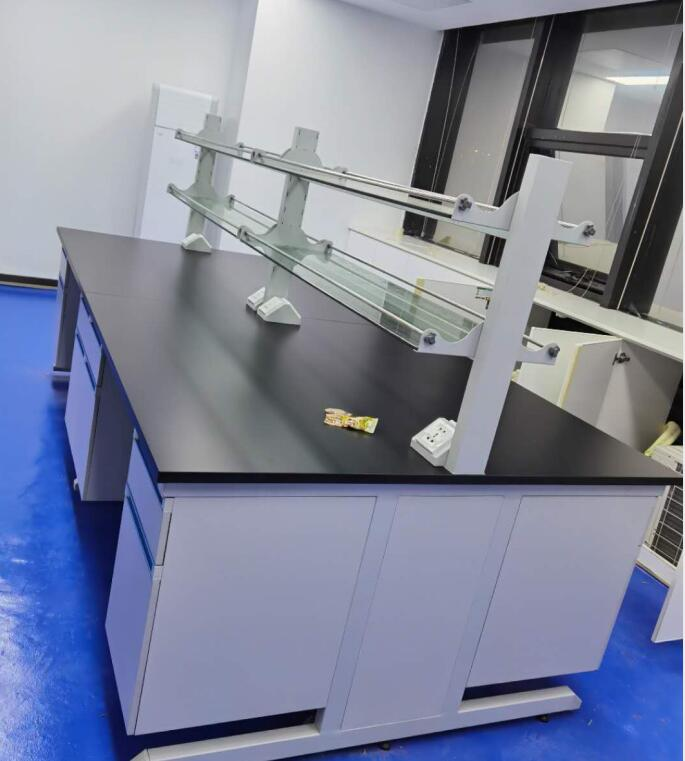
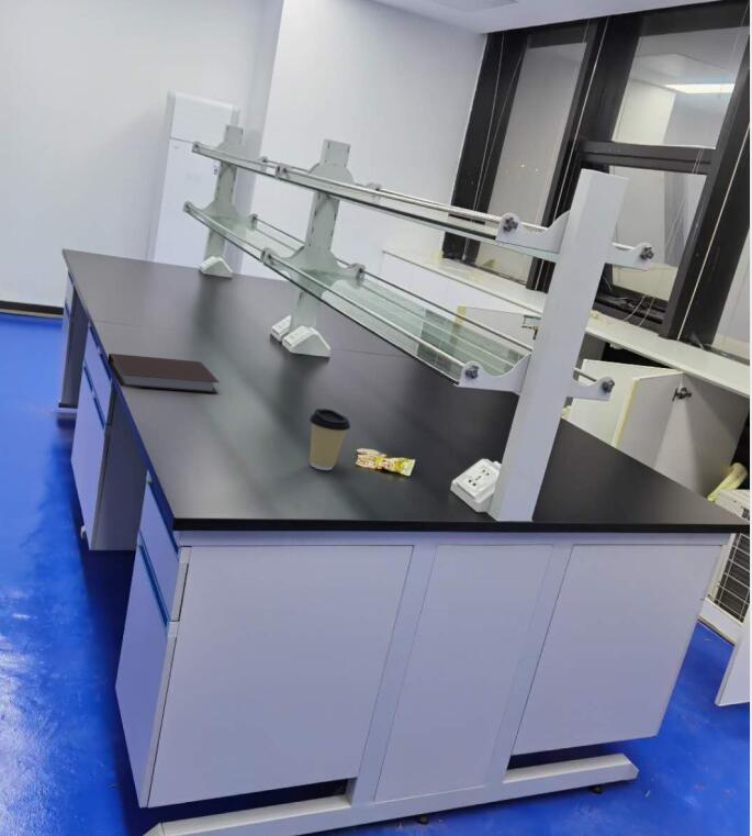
+ notebook [106,353,221,394]
+ coffee cup [308,408,351,471]
